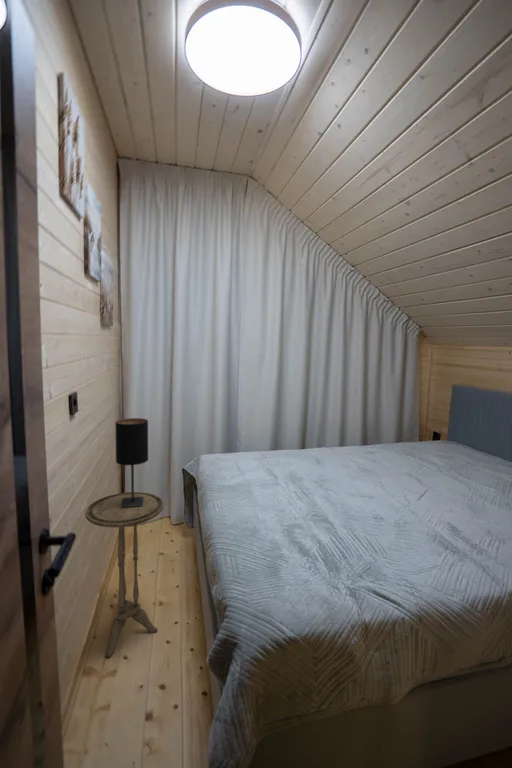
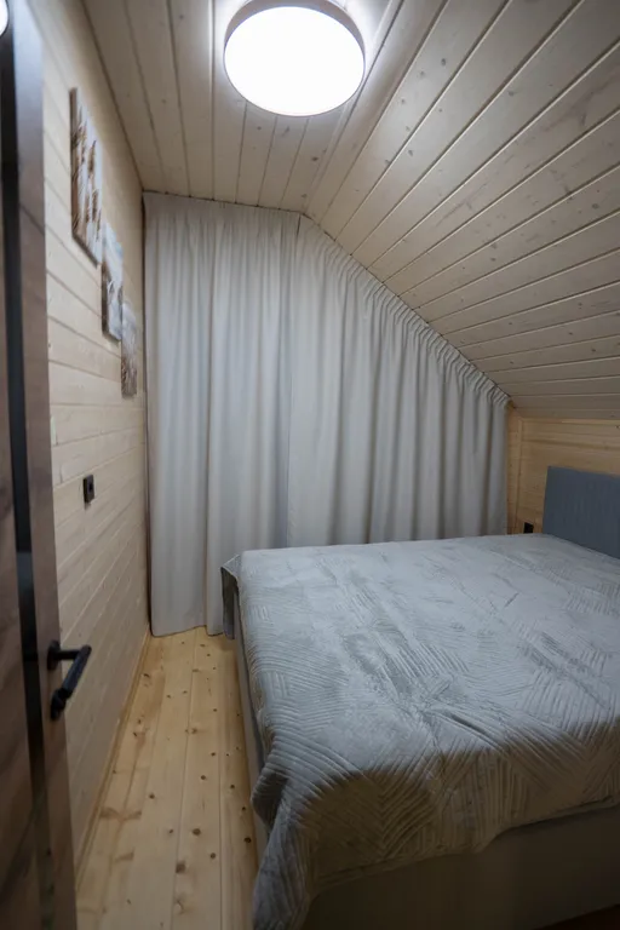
- table lamp [115,417,149,507]
- side table [84,491,165,659]
